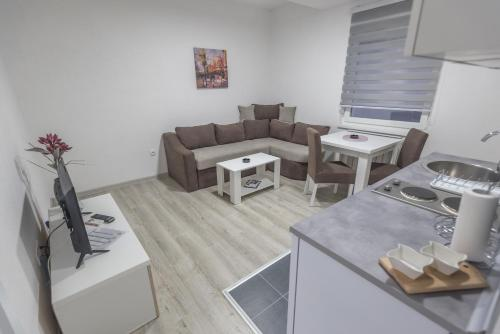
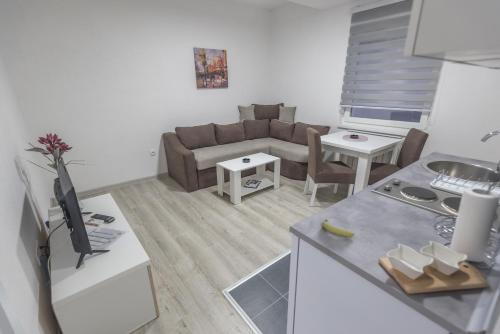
+ fruit [321,218,356,238]
